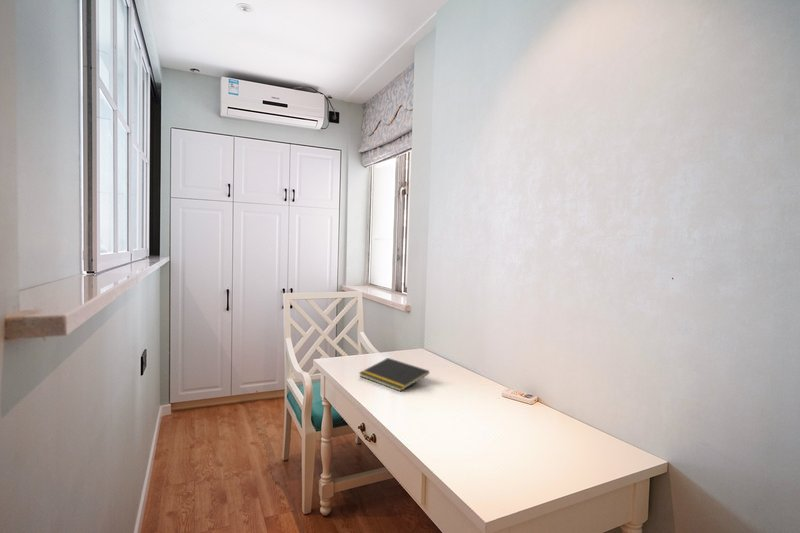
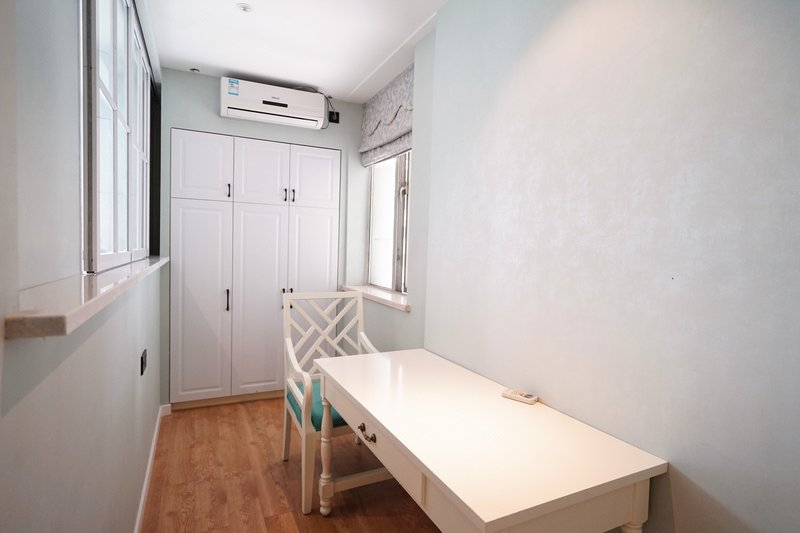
- notepad [358,357,430,392]
